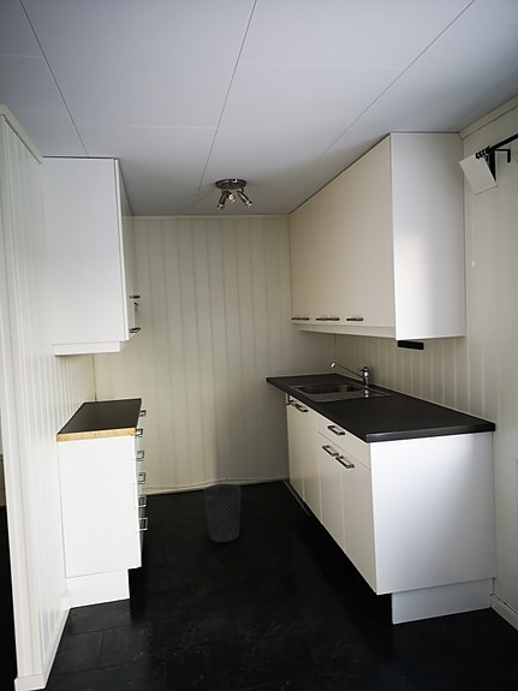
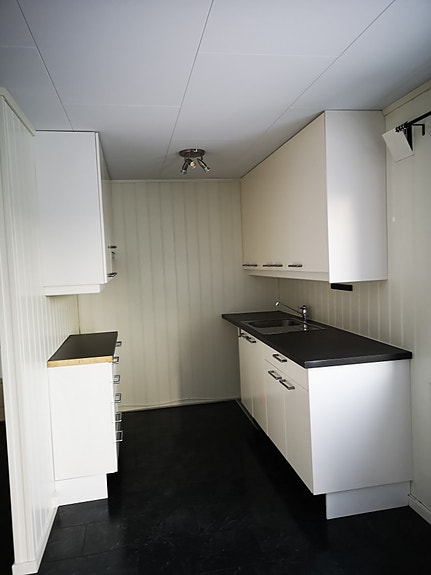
- wastebasket [202,482,242,543]
